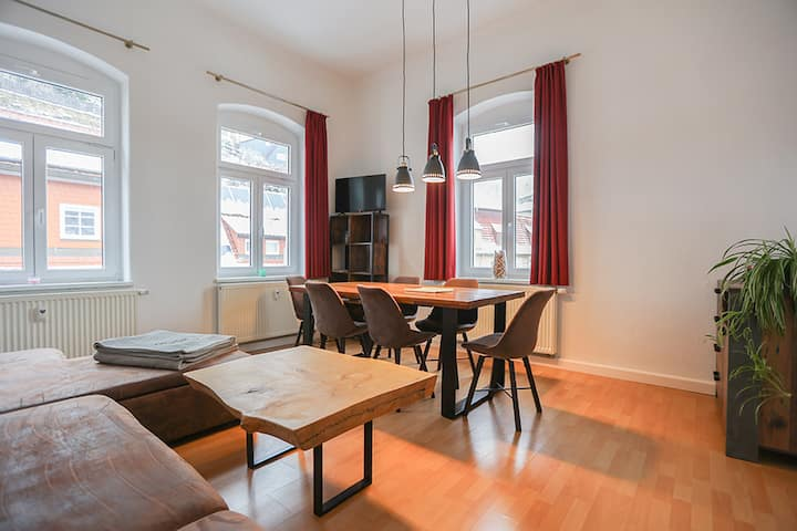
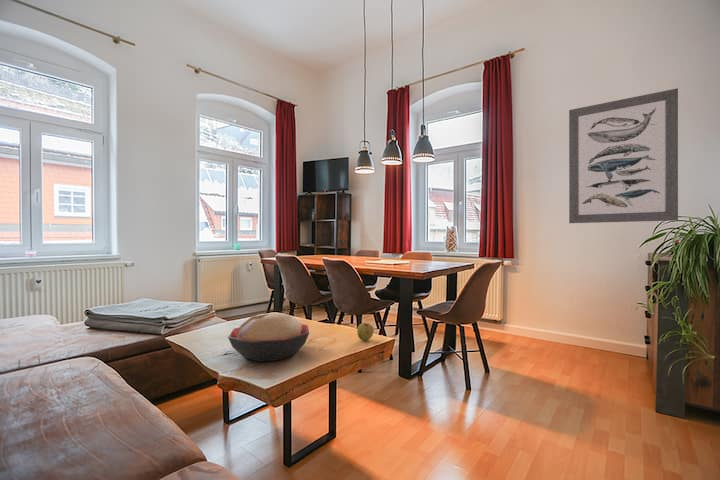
+ apple [356,322,375,342]
+ decorative bowl [227,312,310,363]
+ wall art [568,87,679,224]
